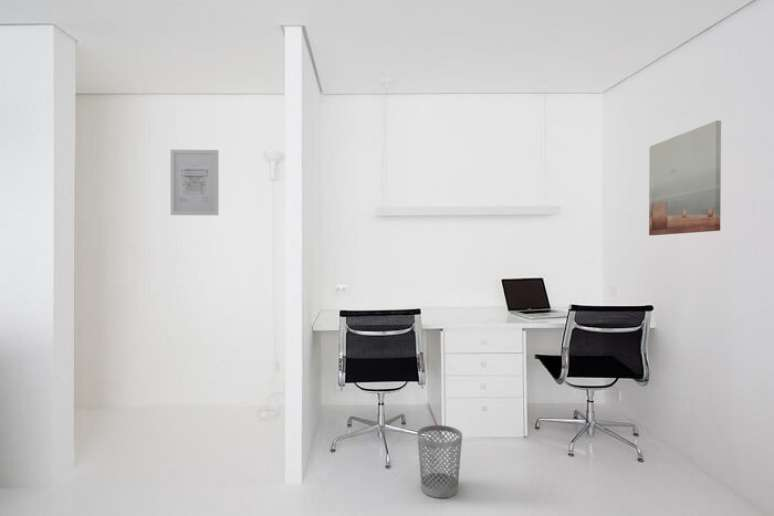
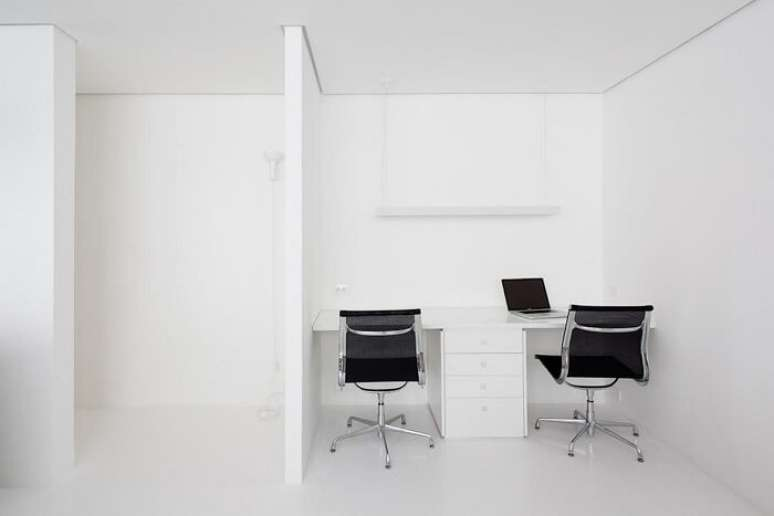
- wall art [170,148,219,216]
- wastebasket [416,424,463,499]
- wall art [648,120,722,236]
